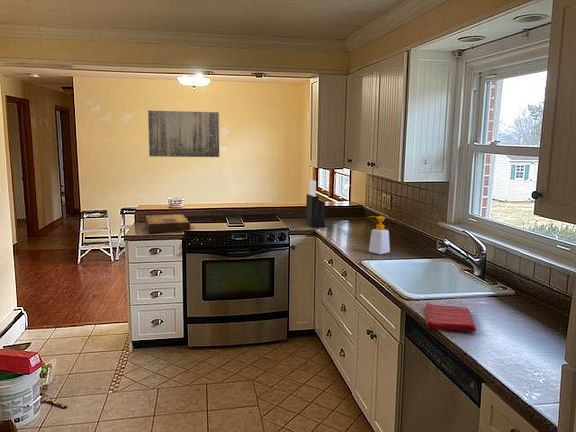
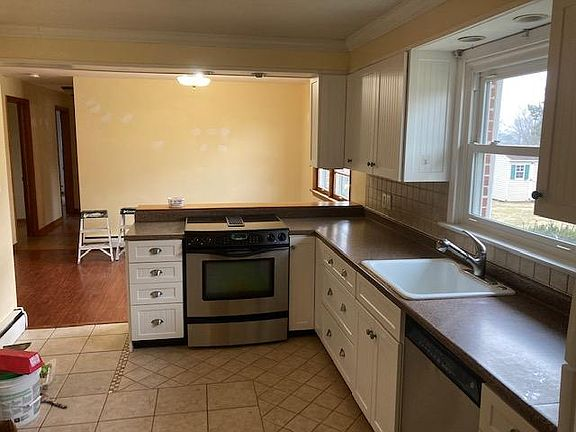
- knife block [305,179,326,228]
- wall art [147,110,220,158]
- soap bottle [368,215,391,255]
- cutting board [145,213,191,234]
- dish towel [424,302,477,333]
